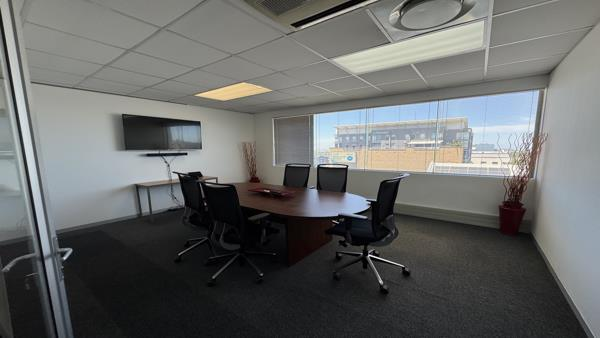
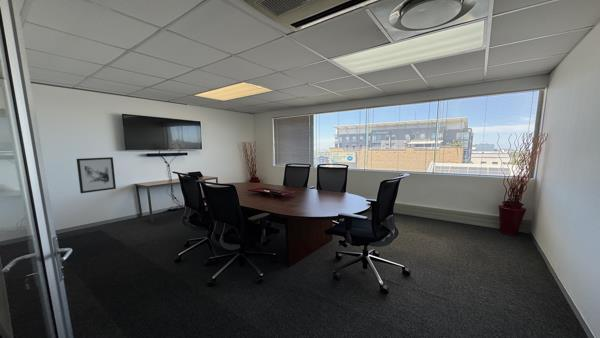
+ wall art [75,156,117,194]
